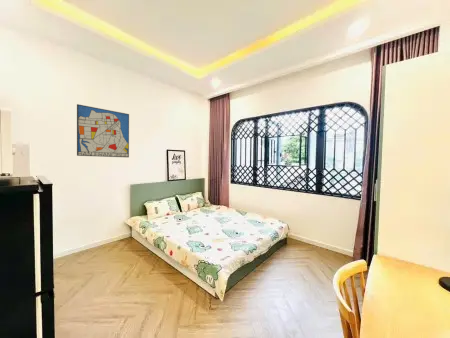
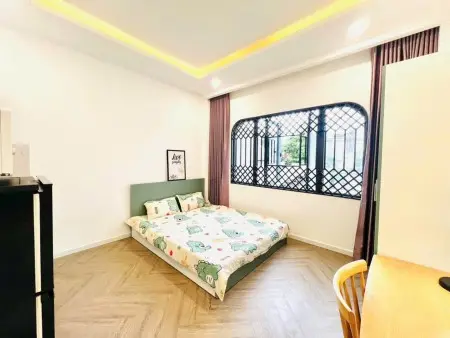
- wall art [76,103,130,158]
